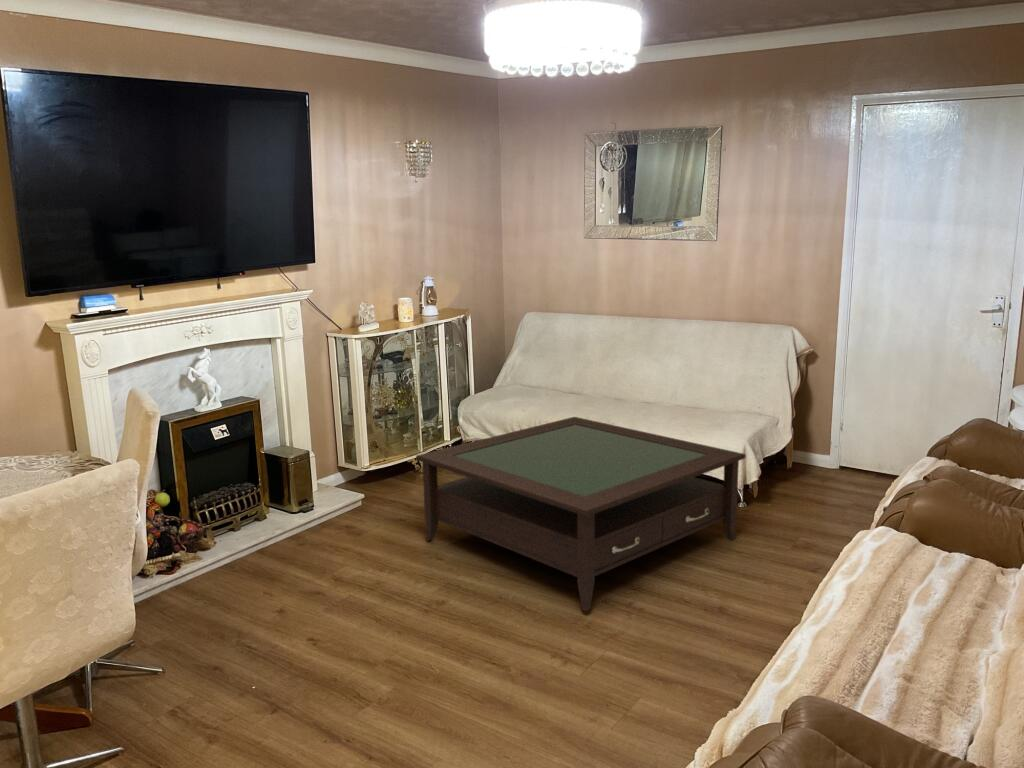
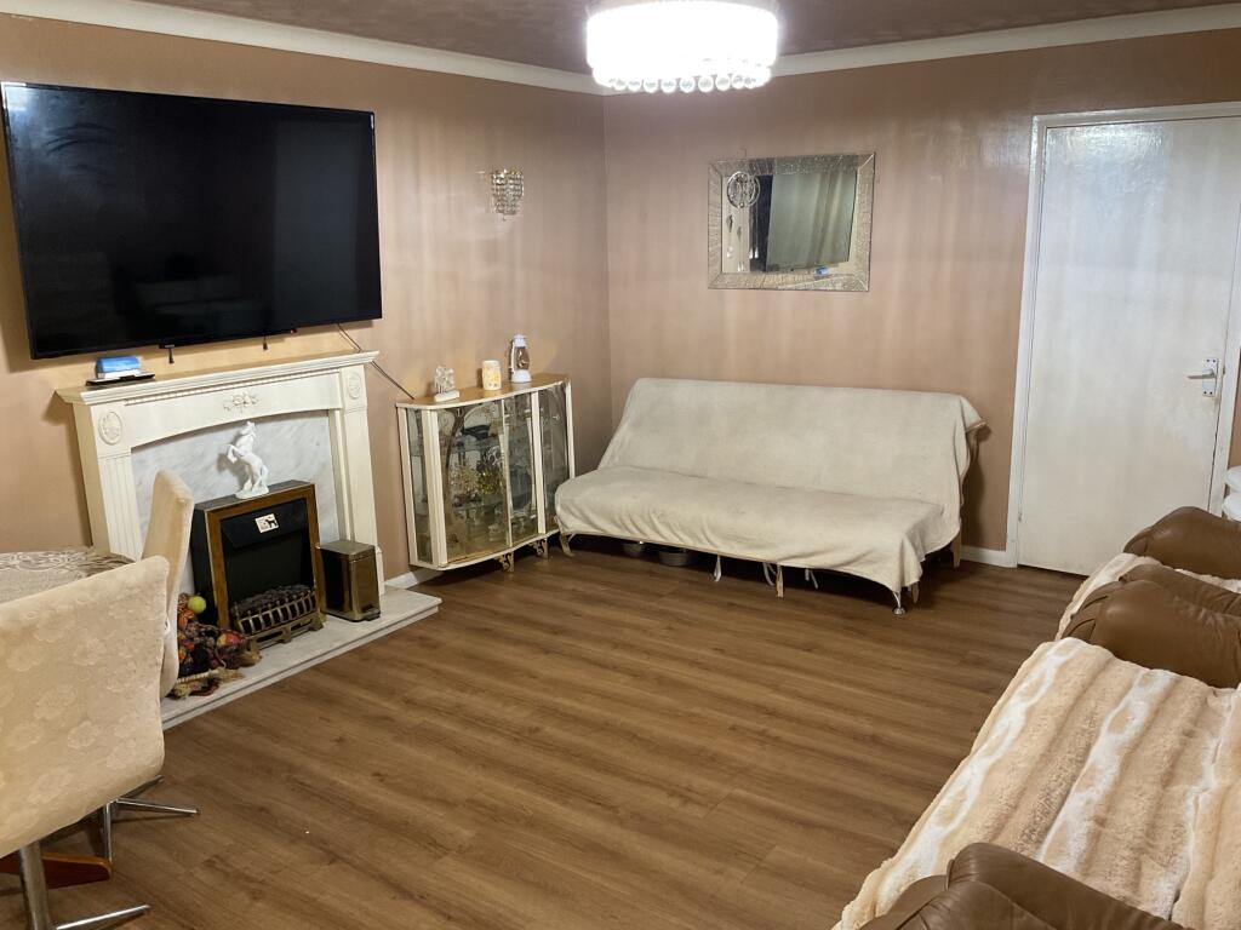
- coffee table [415,416,747,612]
